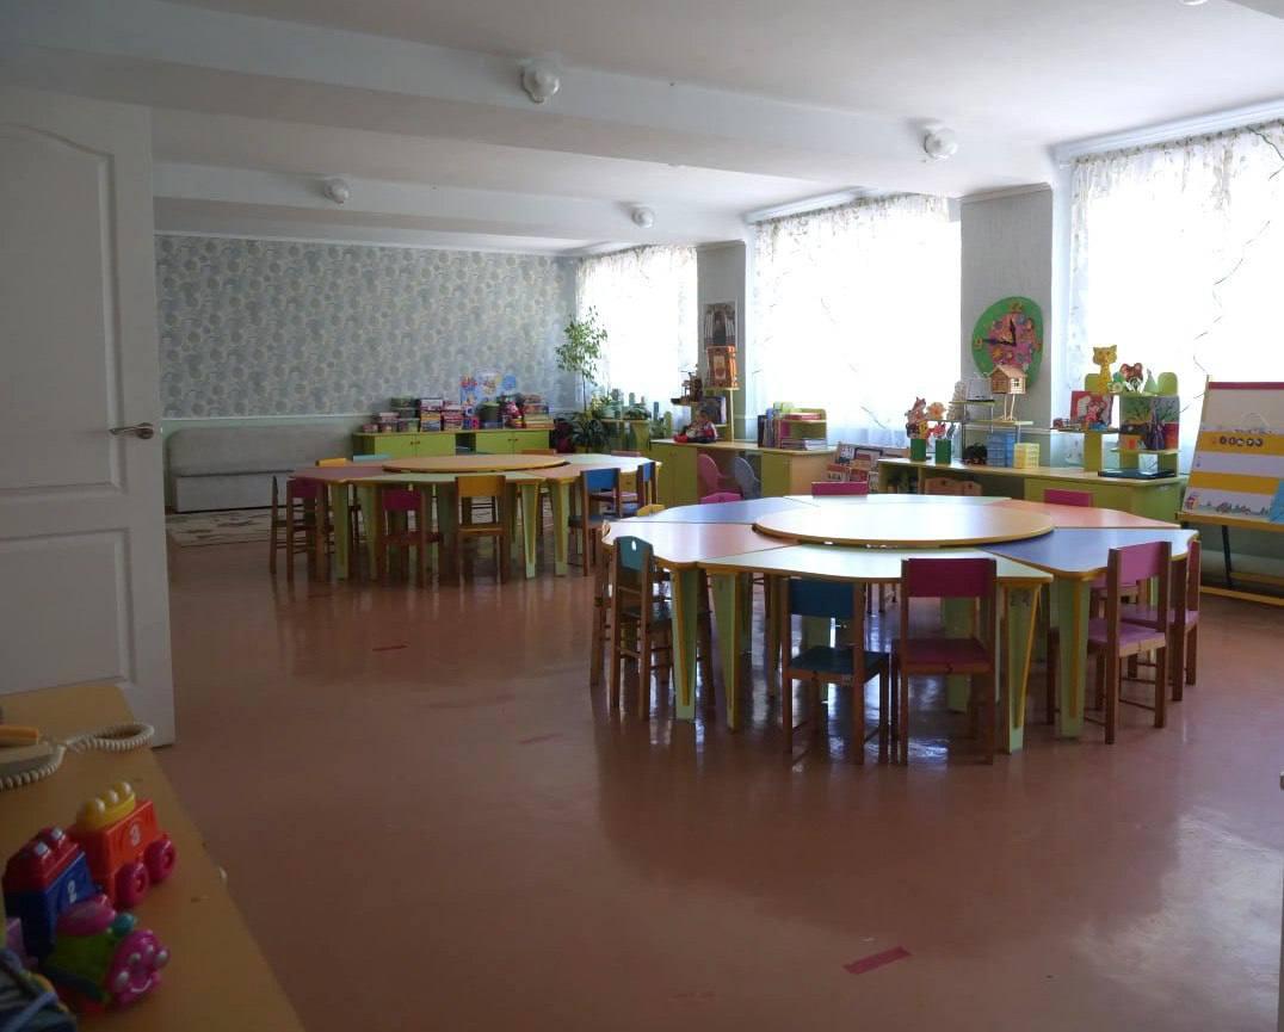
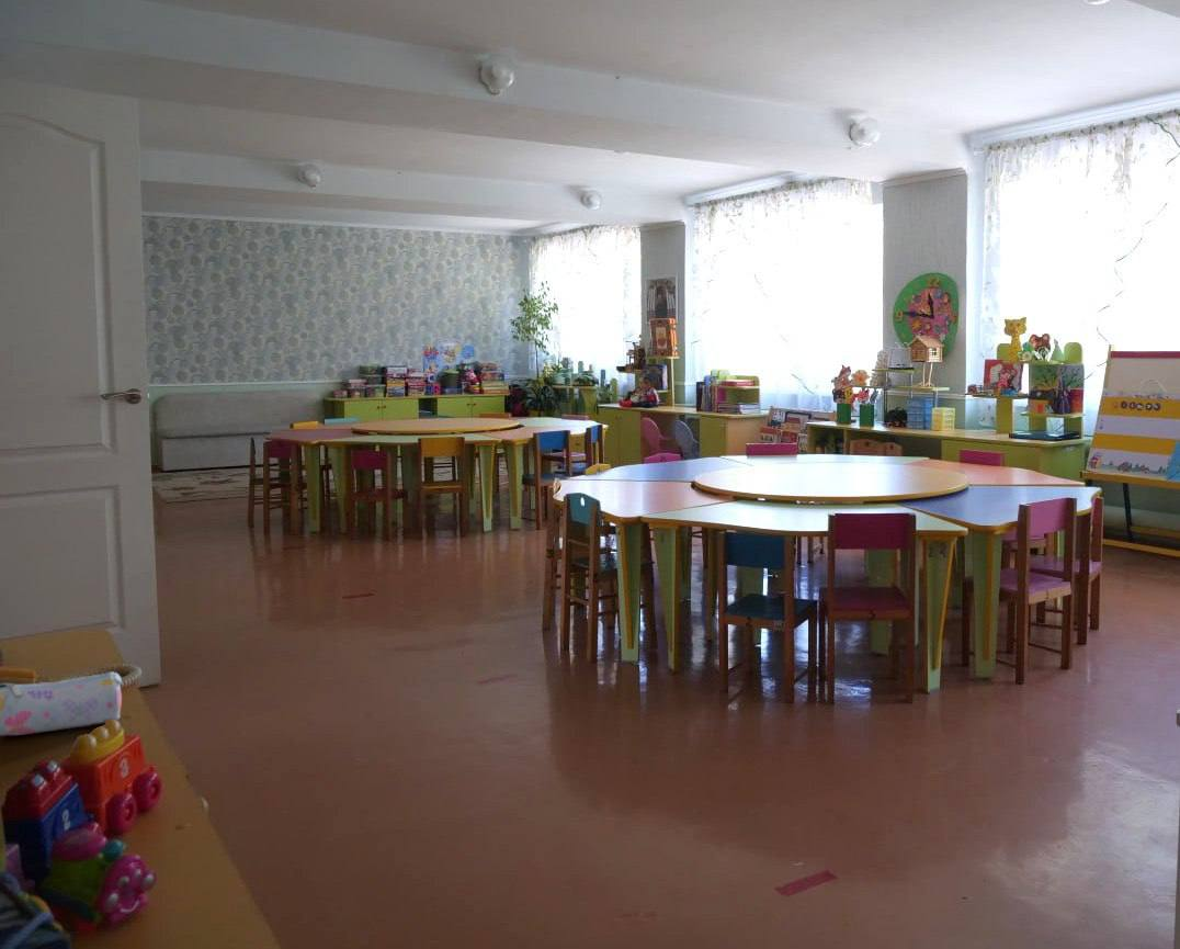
+ pencil case [0,670,123,736]
